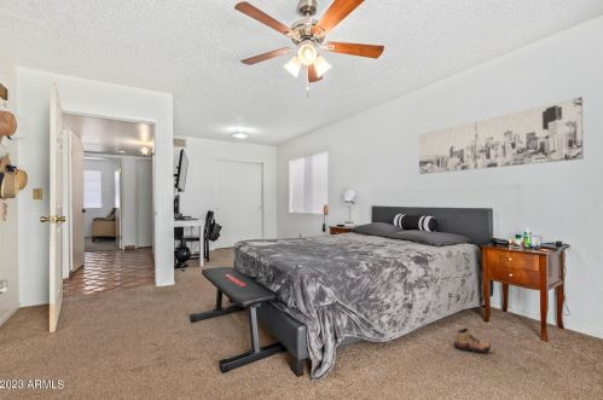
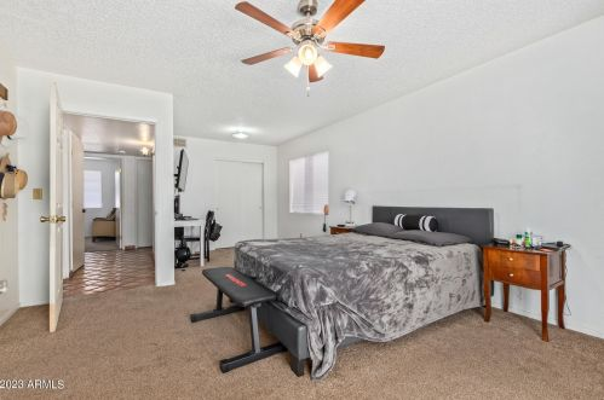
- wall art [418,97,584,175]
- shoe [453,327,492,354]
